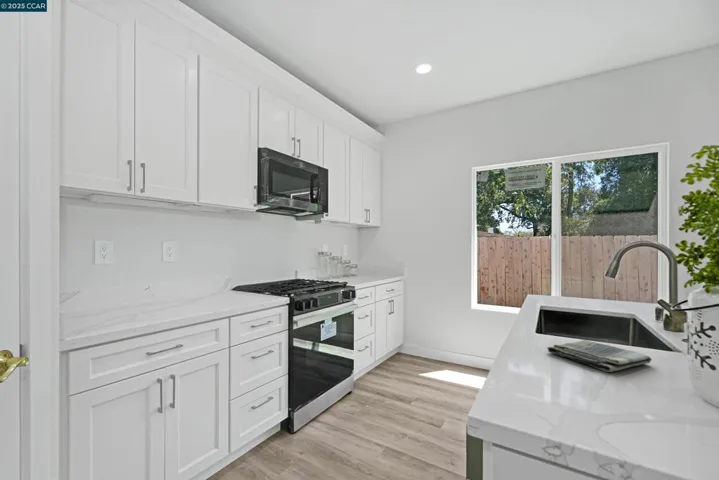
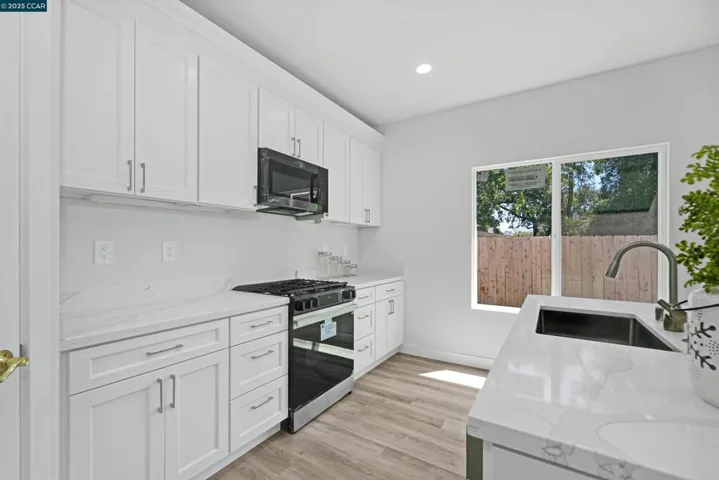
- dish towel [546,339,653,373]
